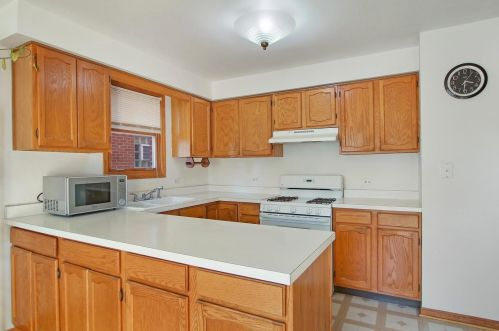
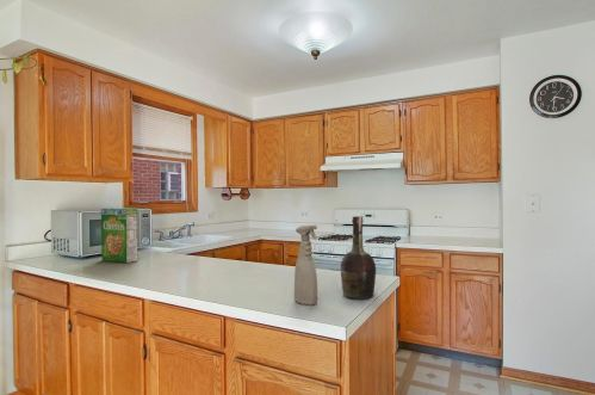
+ spray bottle [293,224,318,307]
+ cognac bottle [339,215,377,301]
+ cereal box [100,206,140,264]
